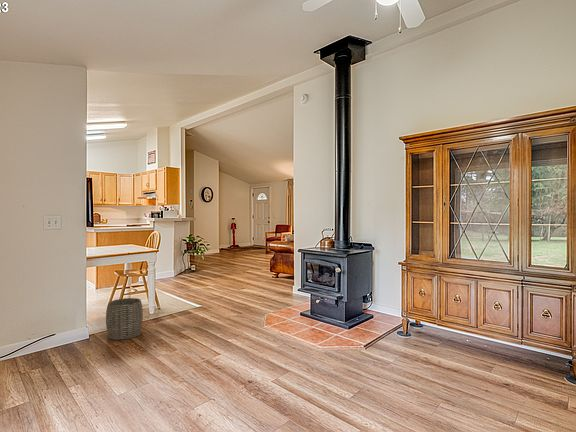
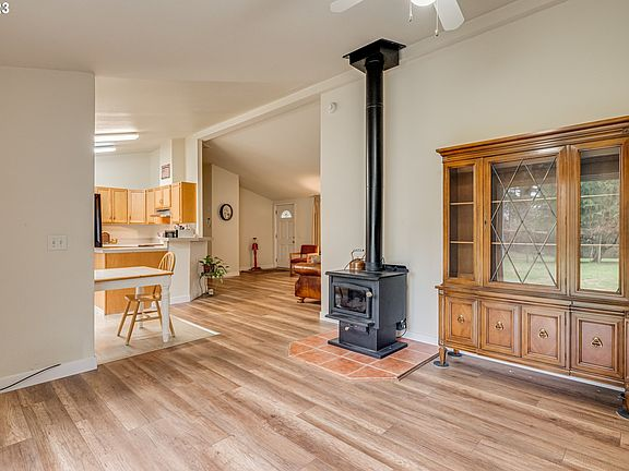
- woven basket [105,297,144,341]
